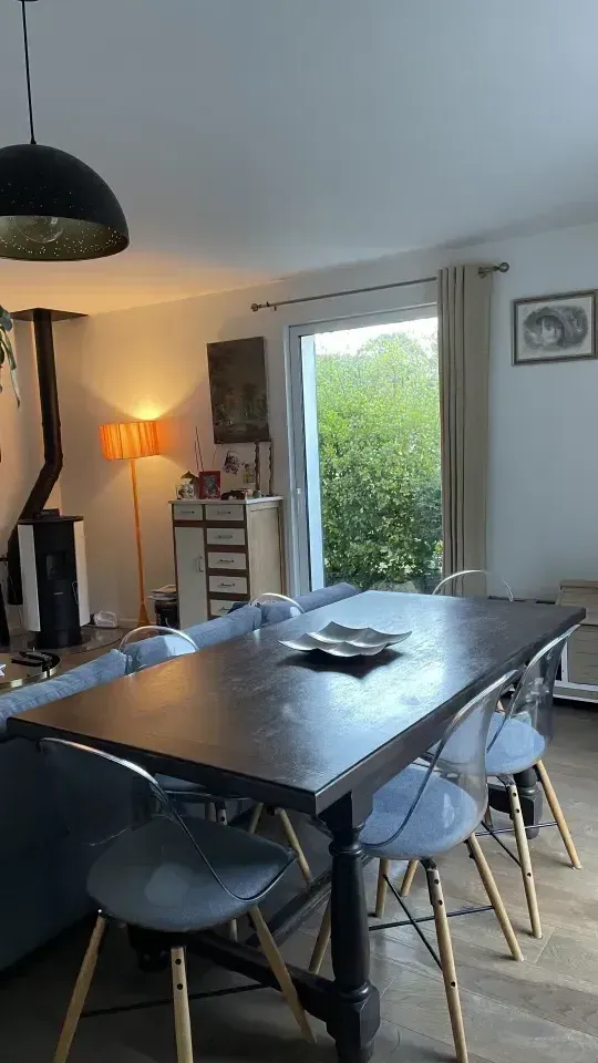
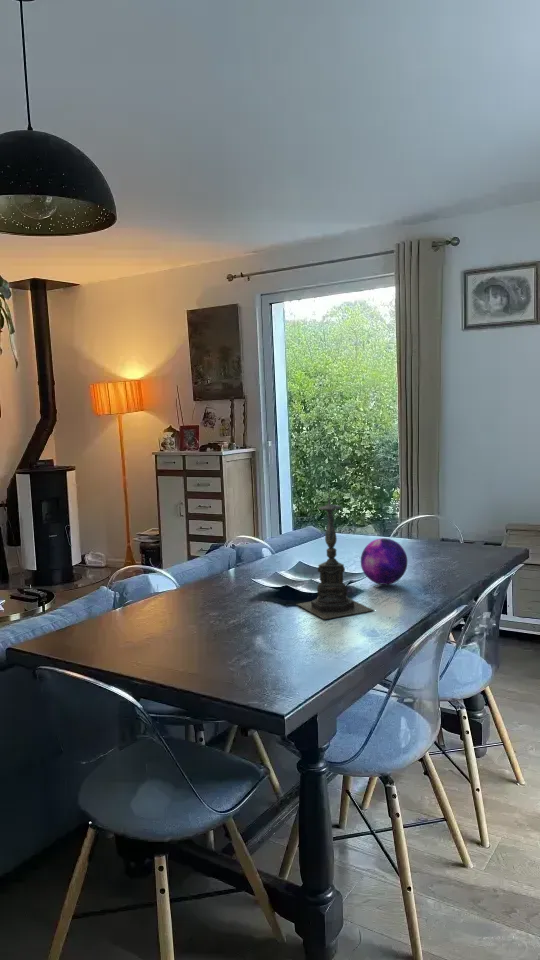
+ candle holder [296,488,374,620]
+ decorative orb [360,537,408,586]
